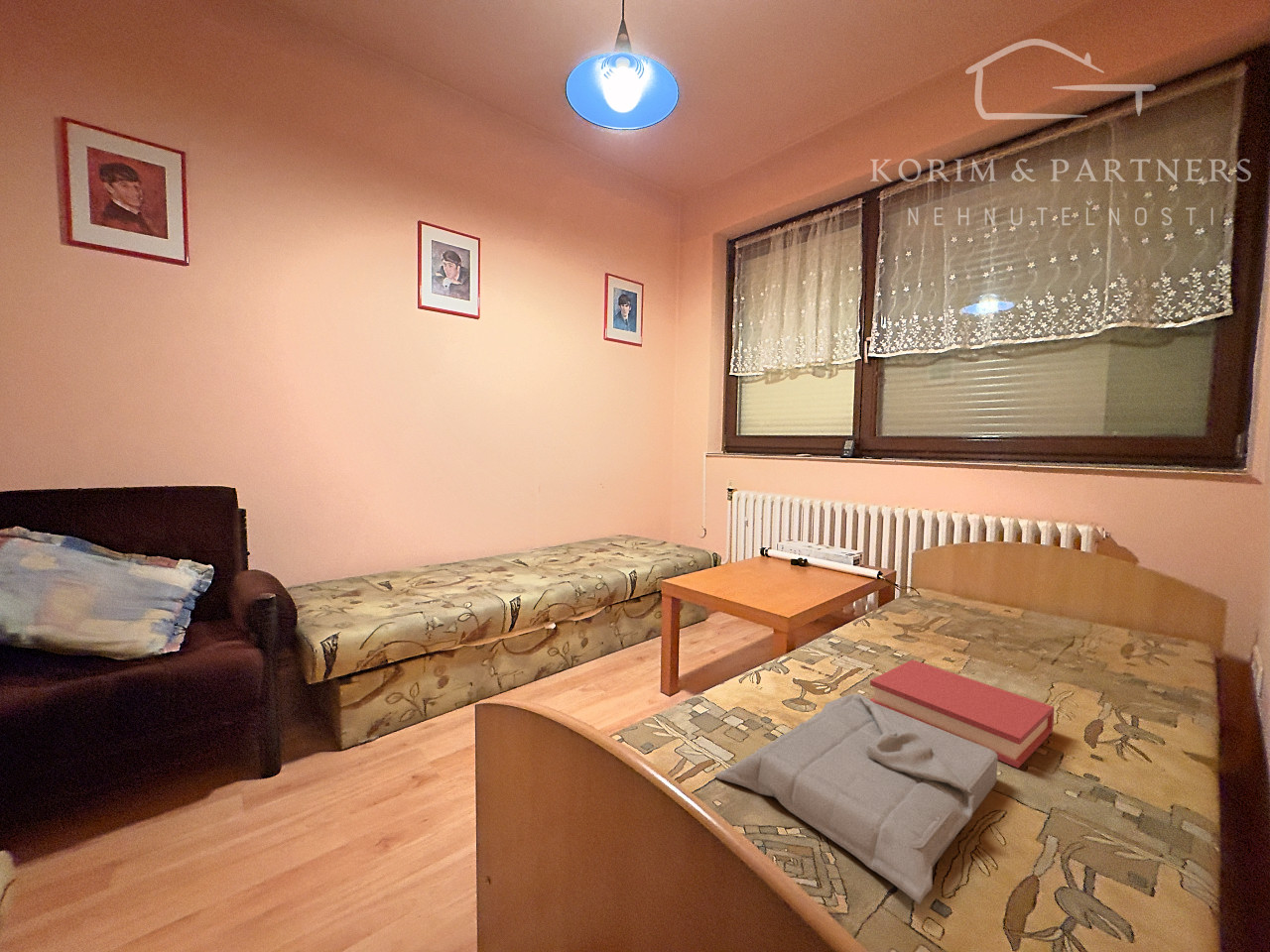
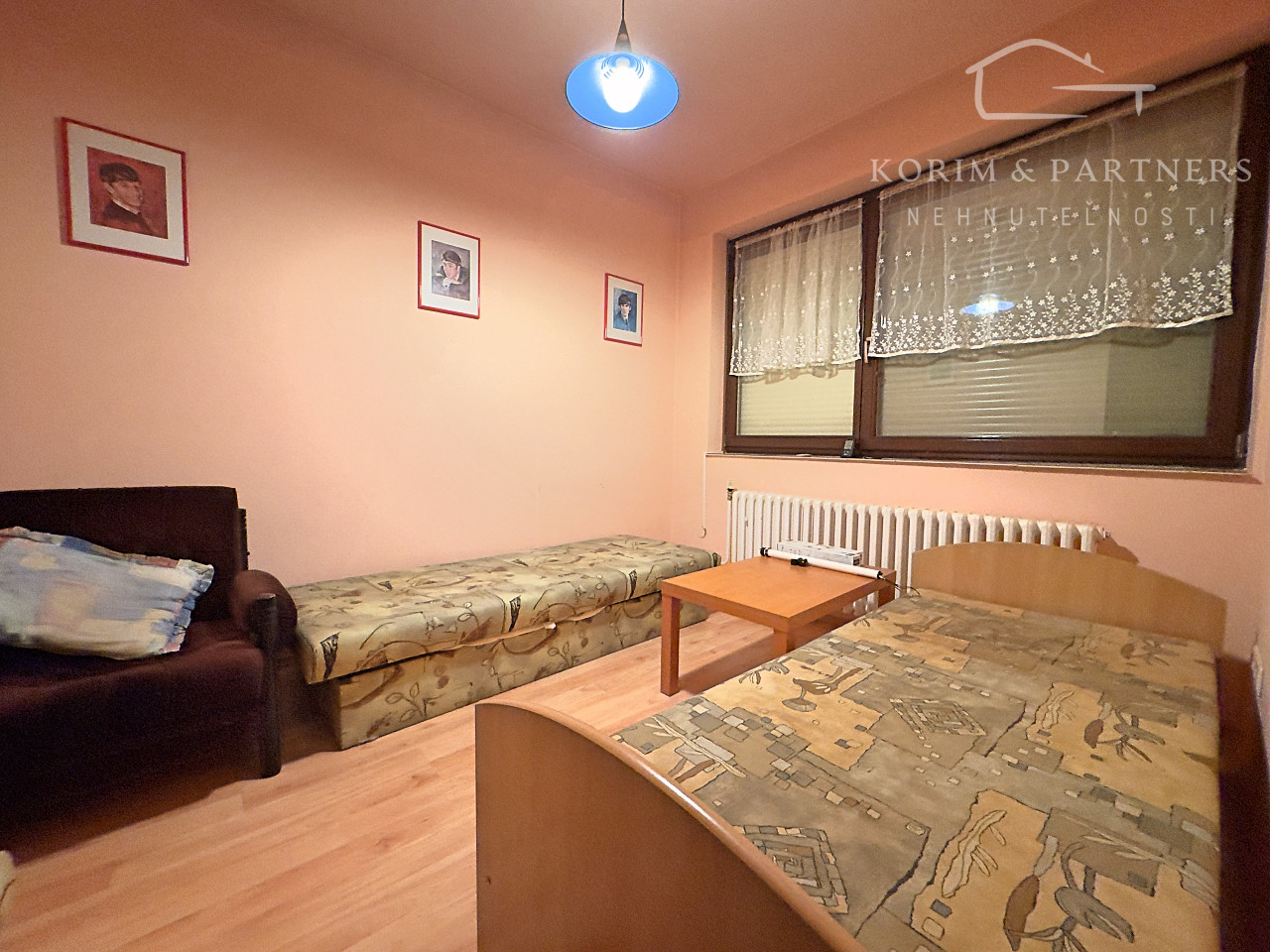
- hardback book [869,658,1055,770]
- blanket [713,693,998,906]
